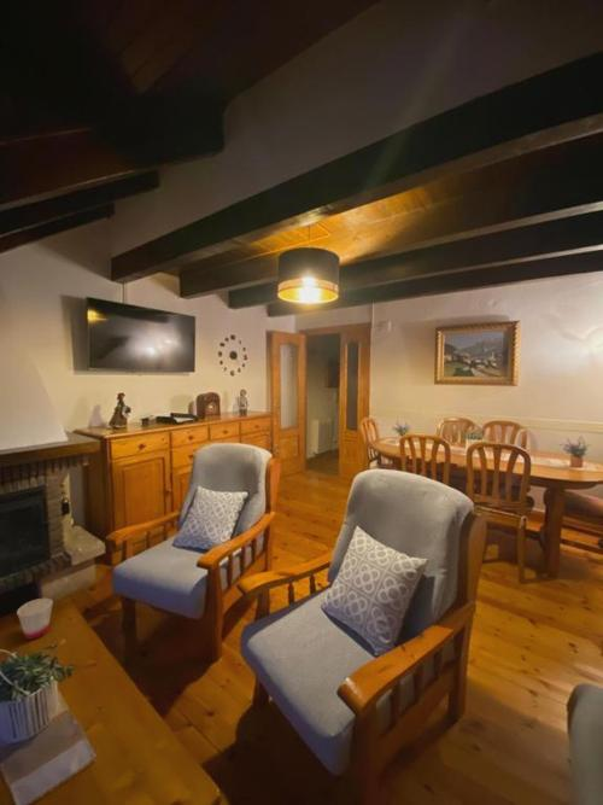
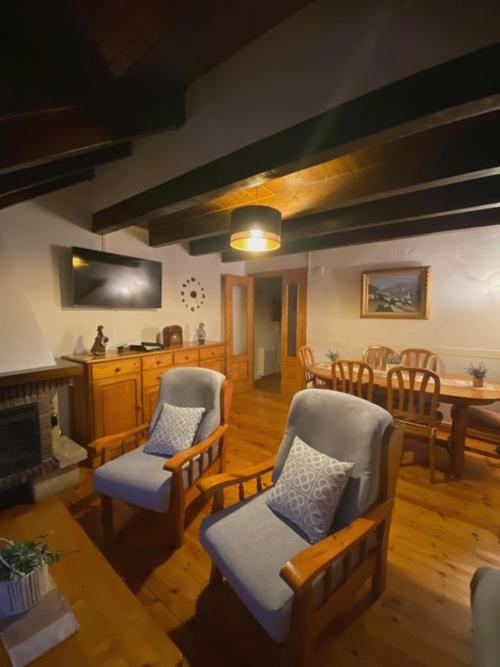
- cup [16,597,54,641]
